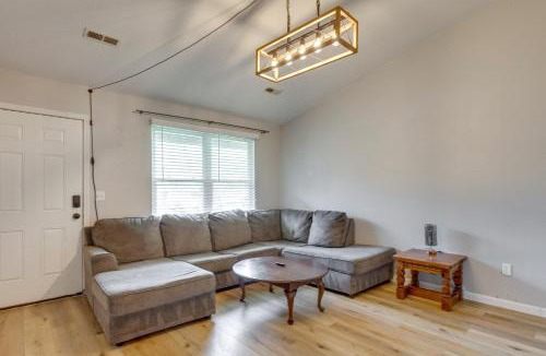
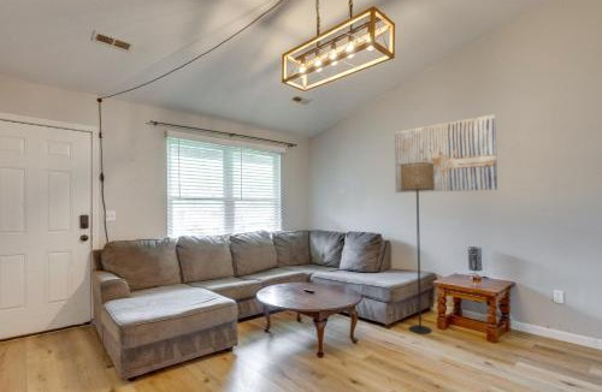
+ wall art [394,113,498,194]
+ floor lamp [400,164,435,335]
